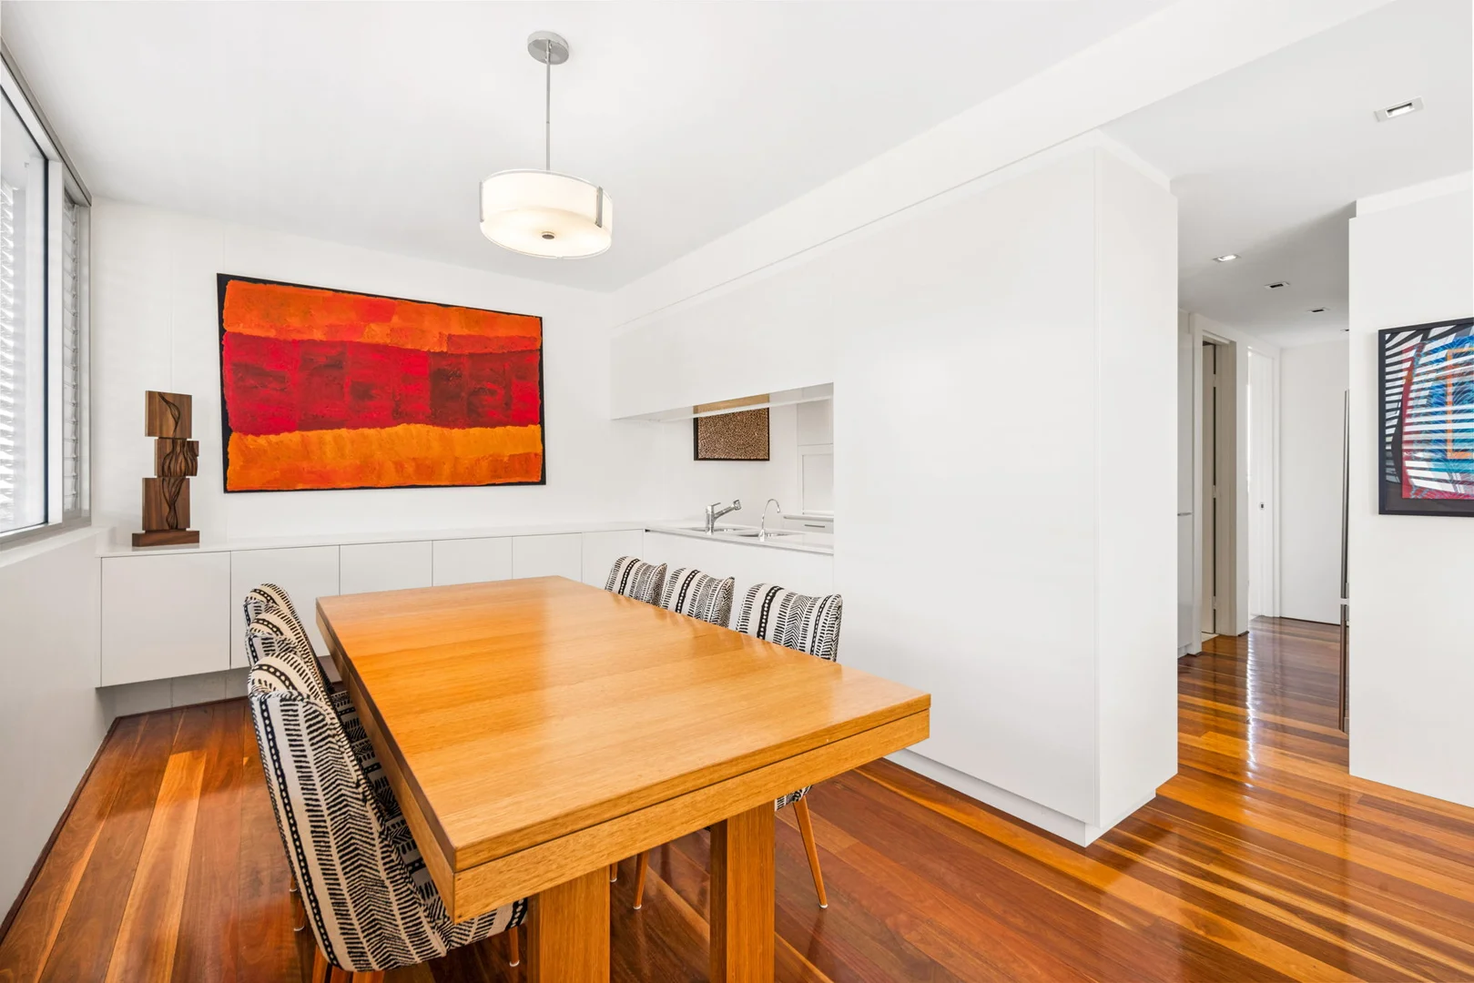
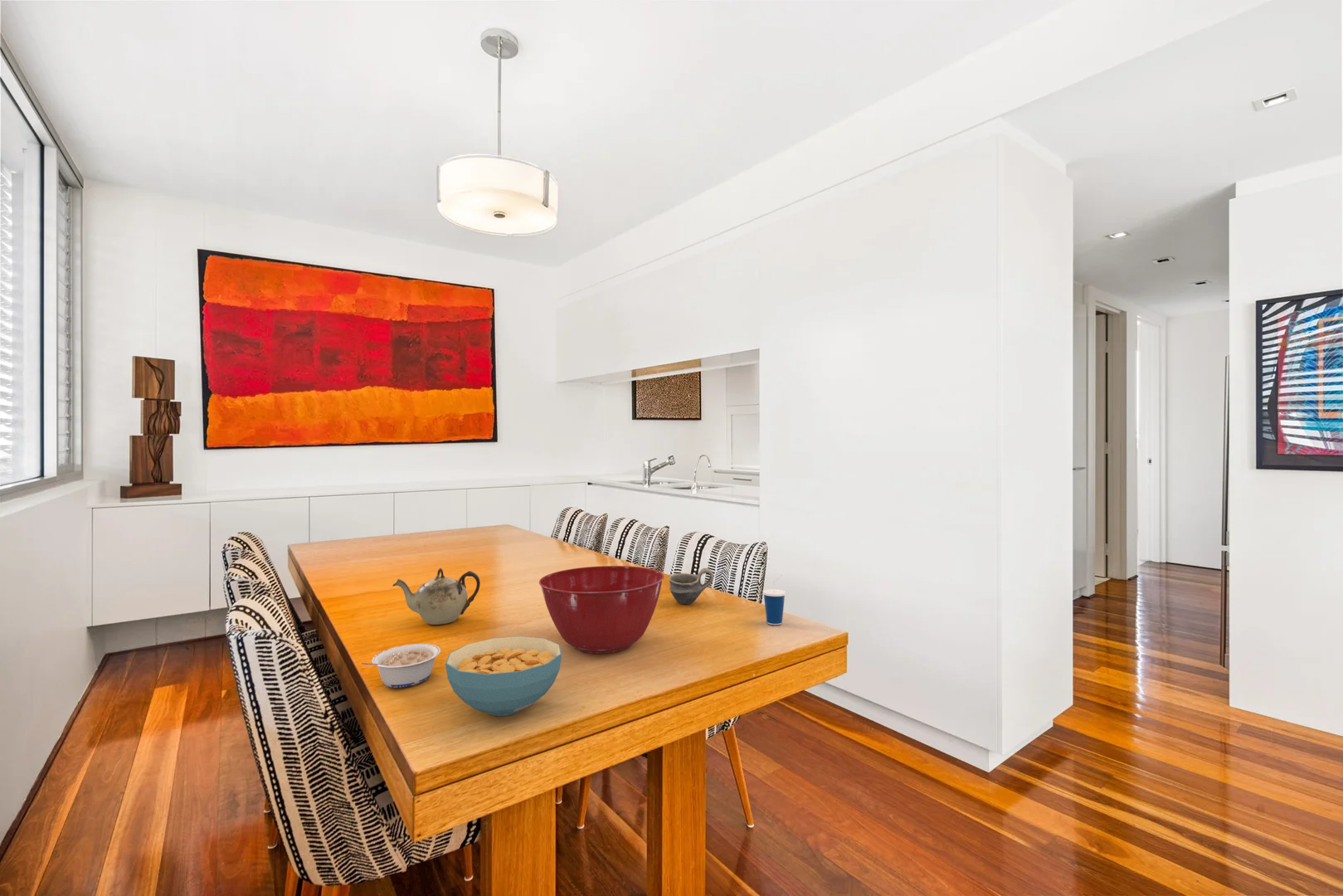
+ cup [762,574,786,626]
+ teapot [392,567,481,626]
+ cup [668,567,714,605]
+ cereal bowl [445,635,562,717]
+ legume [360,643,441,689]
+ mixing bowl [538,565,664,654]
